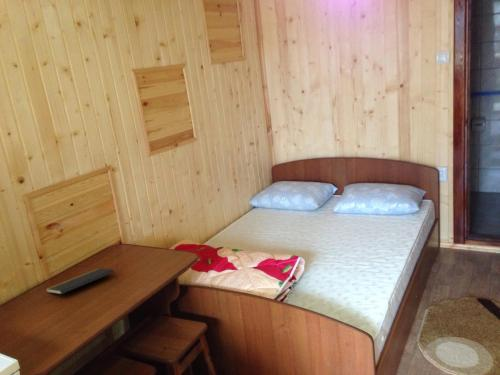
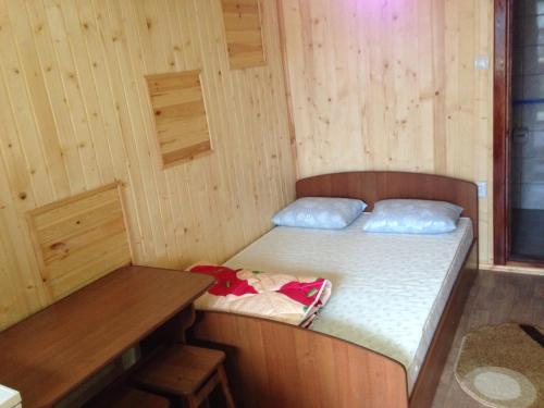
- notepad [46,268,118,295]
